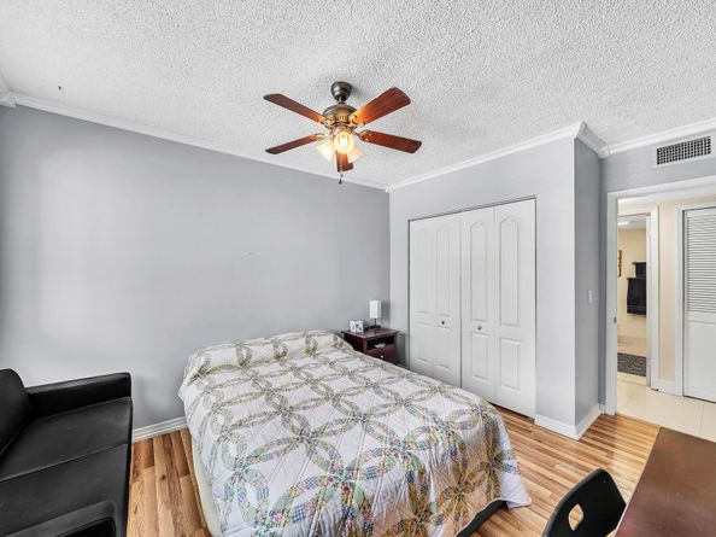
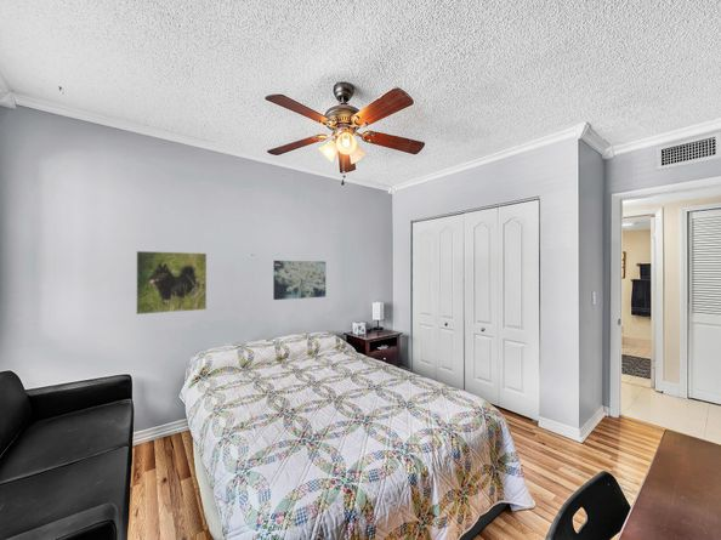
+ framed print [135,250,208,316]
+ wall art [272,260,327,301]
